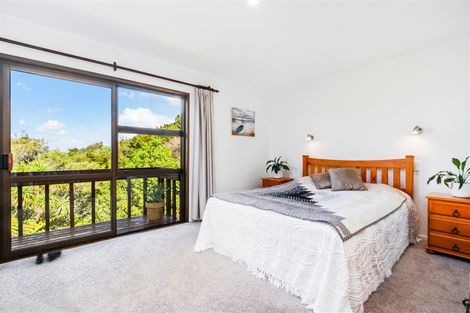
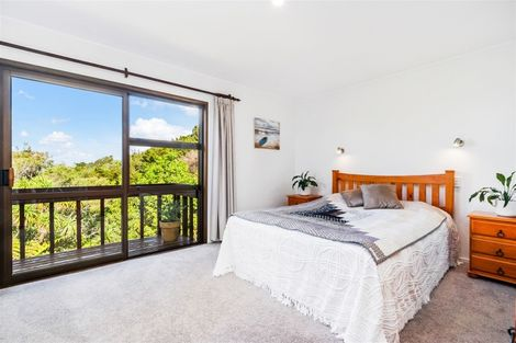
- boots [35,246,63,264]
